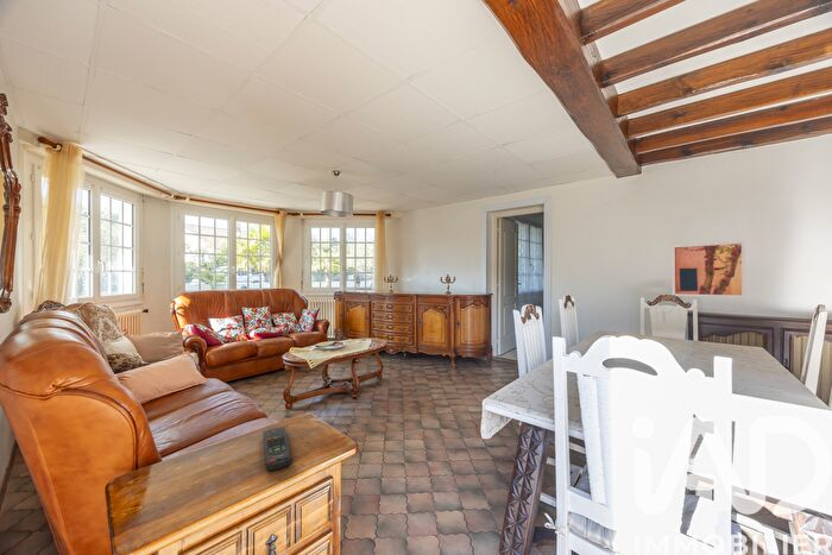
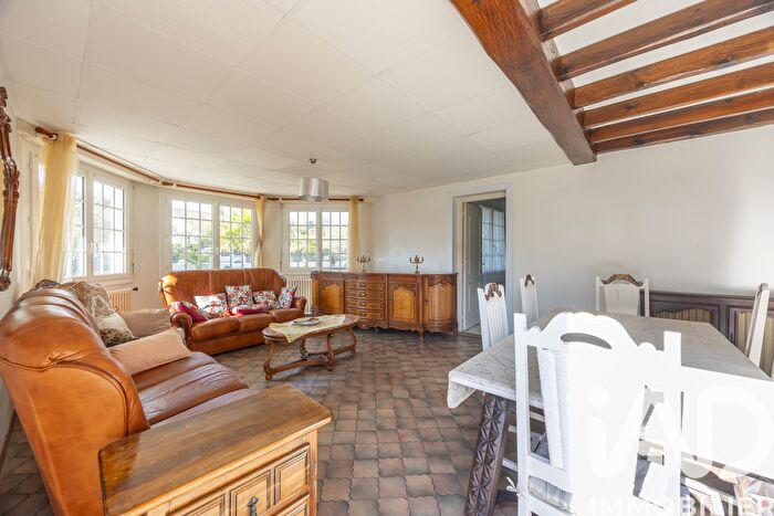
- remote control [261,427,292,472]
- wall art [670,240,746,298]
